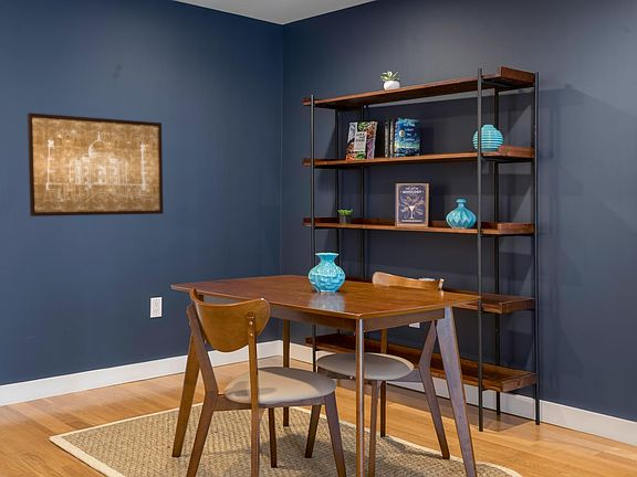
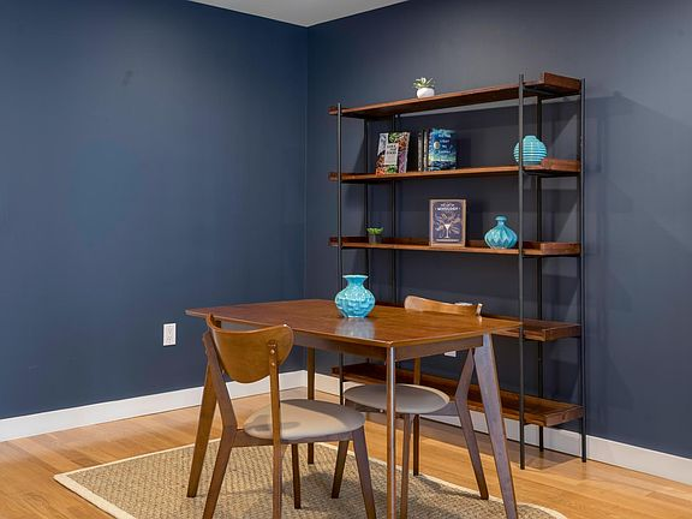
- wall art [27,112,164,218]
